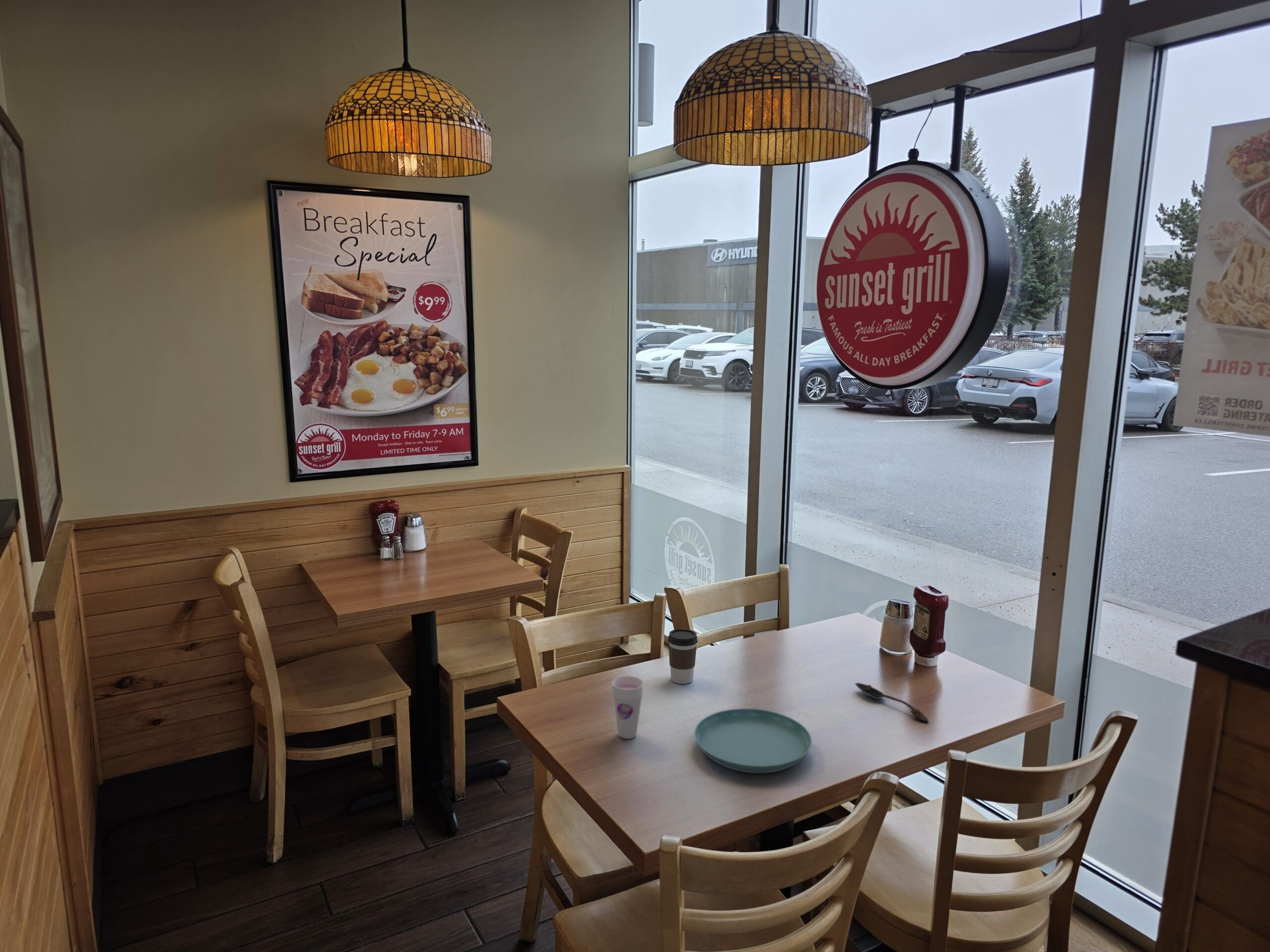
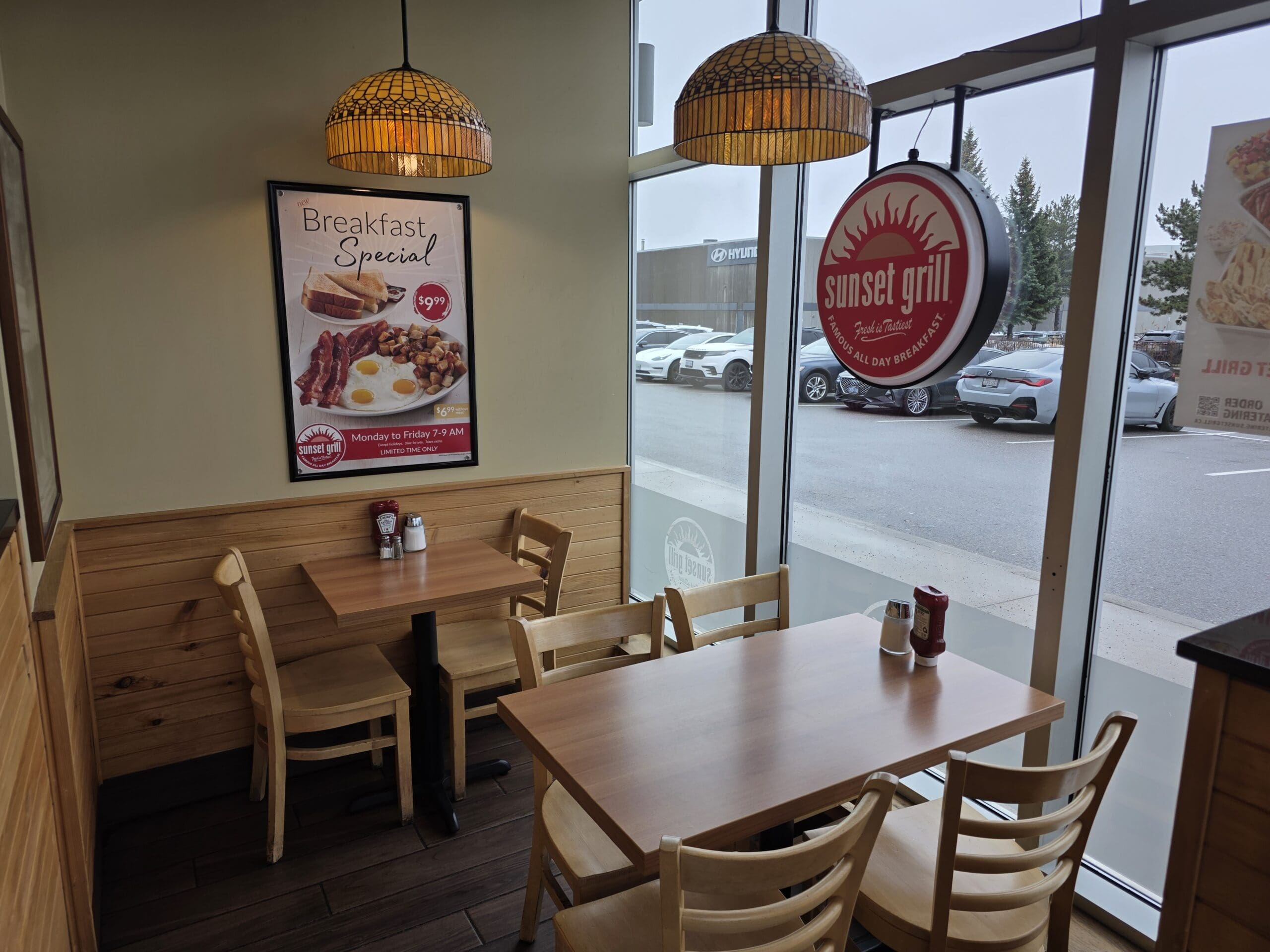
- cup [611,675,644,739]
- spoon [855,682,929,721]
- saucer [694,708,812,773]
- coffee cup [667,628,698,684]
